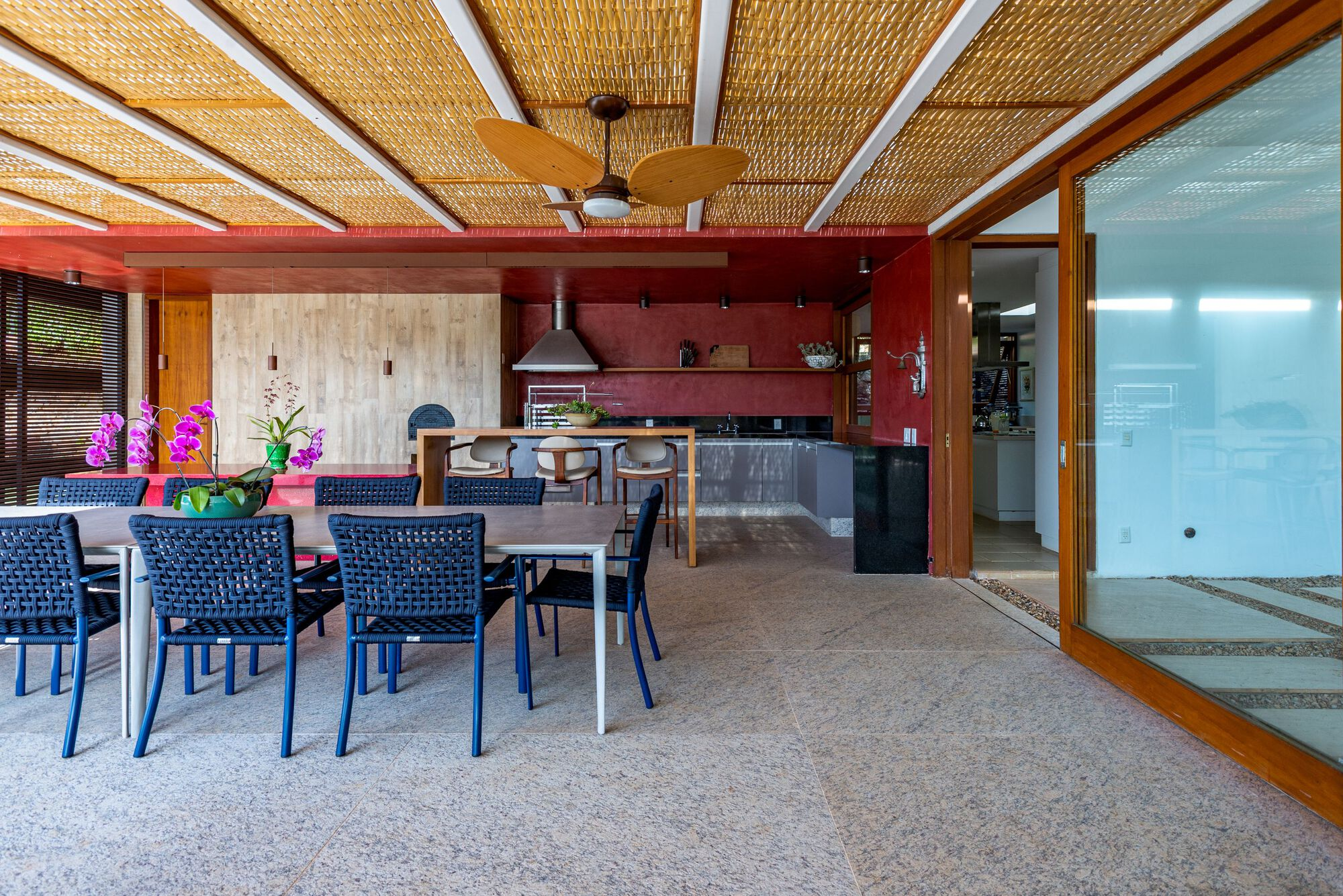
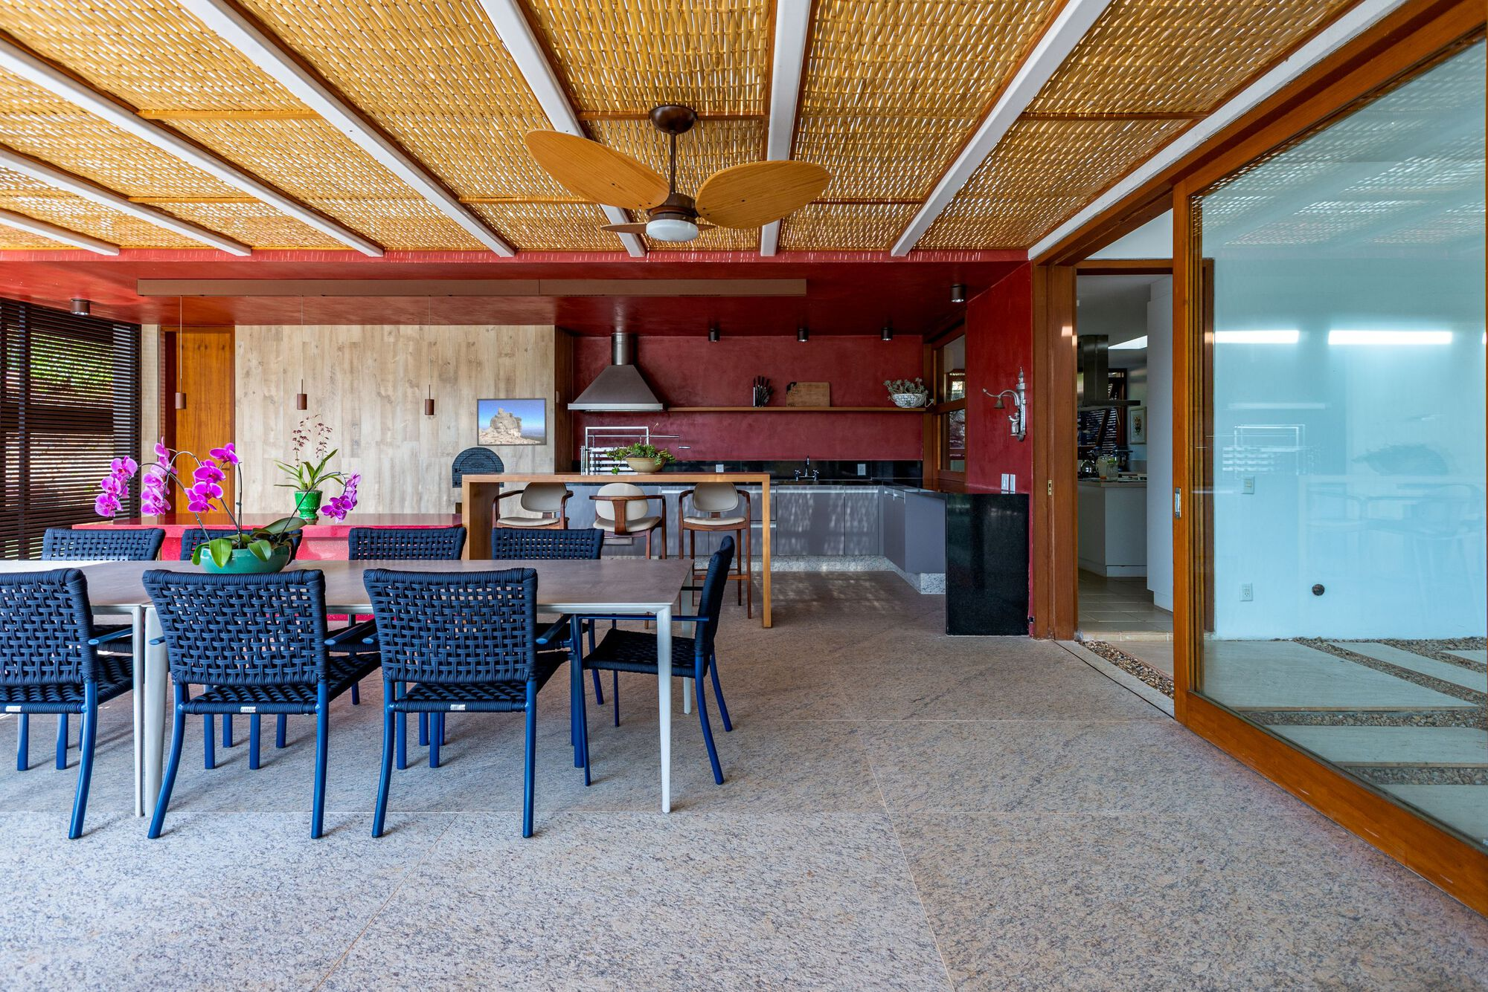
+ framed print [476,397,547,446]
